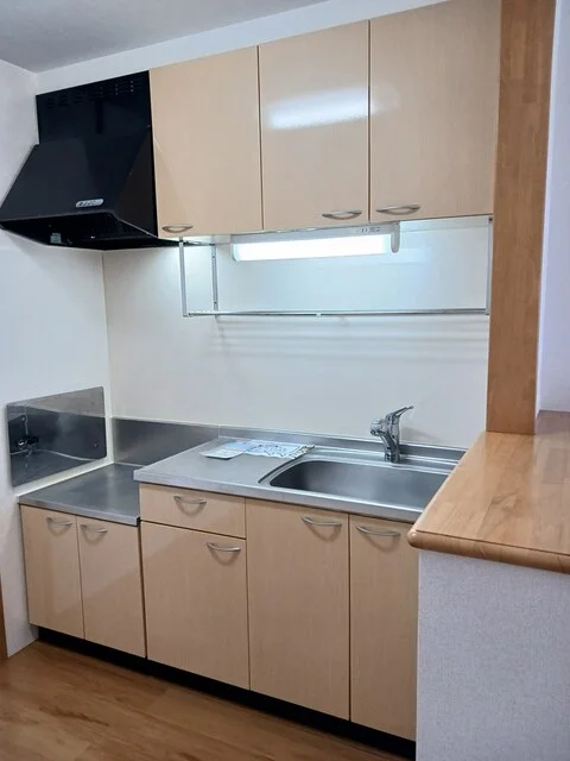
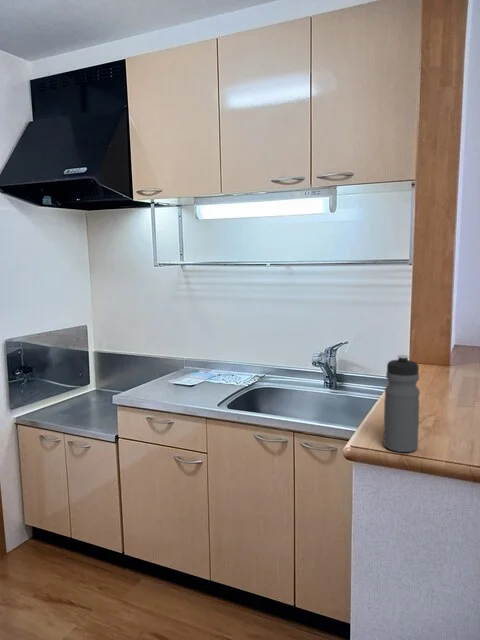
+ water bottle [383,354,421,453]
